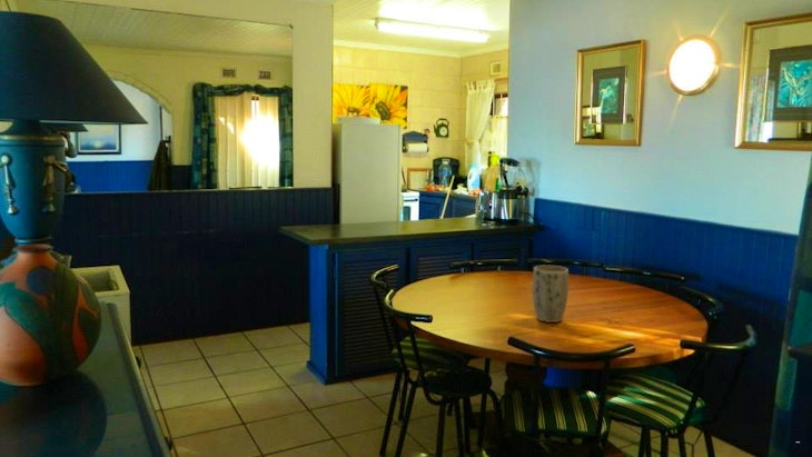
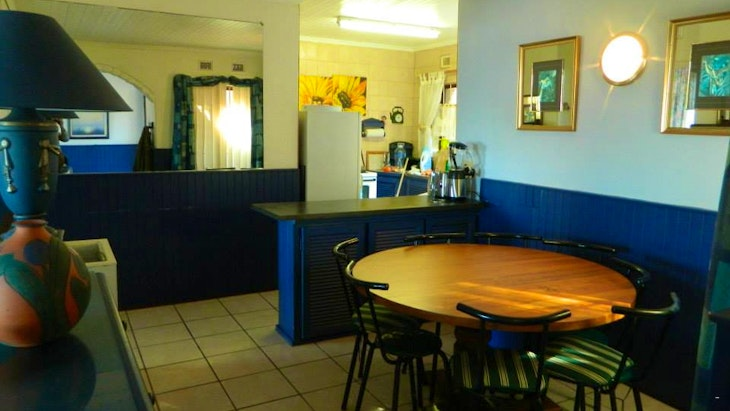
- plant pot [532,265,570,324]
